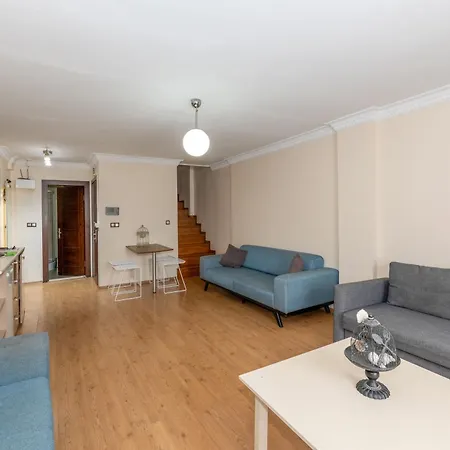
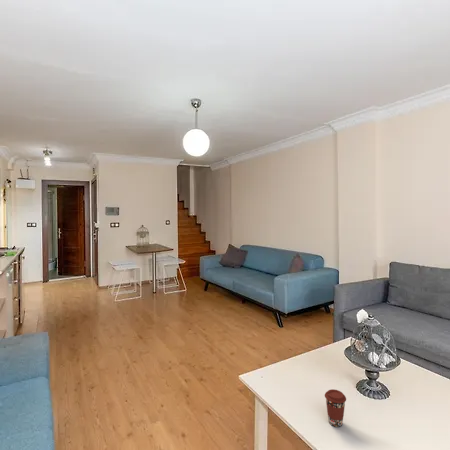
+ coffee cup [324,388,347,428]
